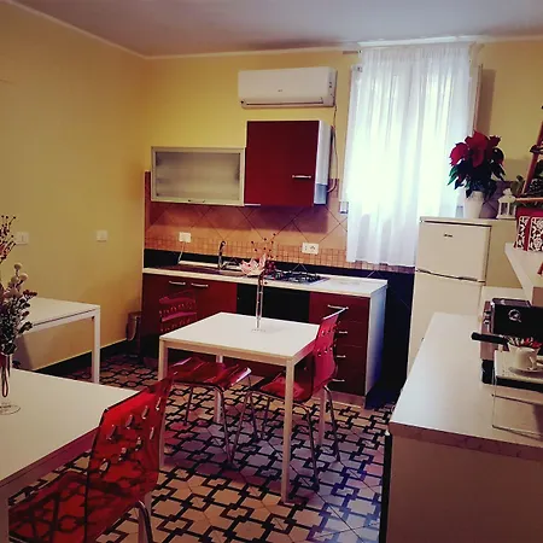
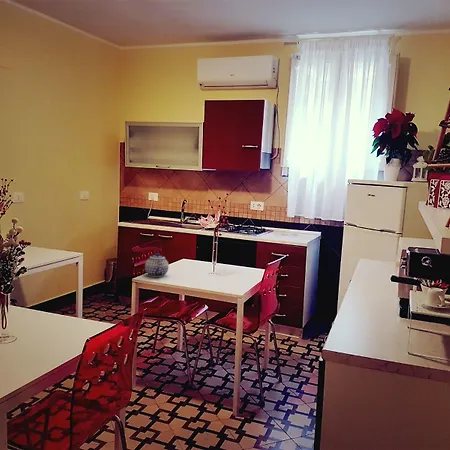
+ teapot [144,252,170,278]
